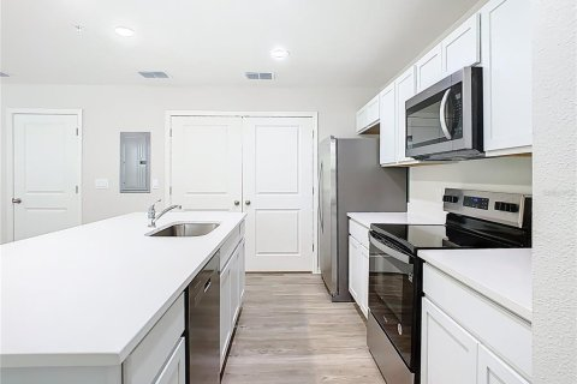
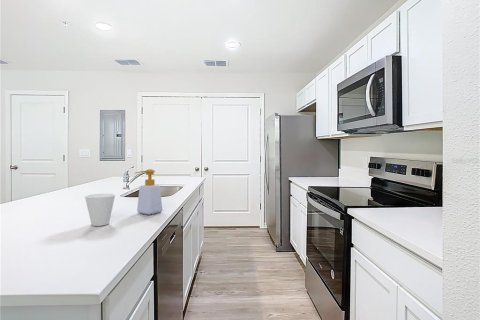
+ soap bottle [134,168,163,215]
+ cup [84,193,116,227]
